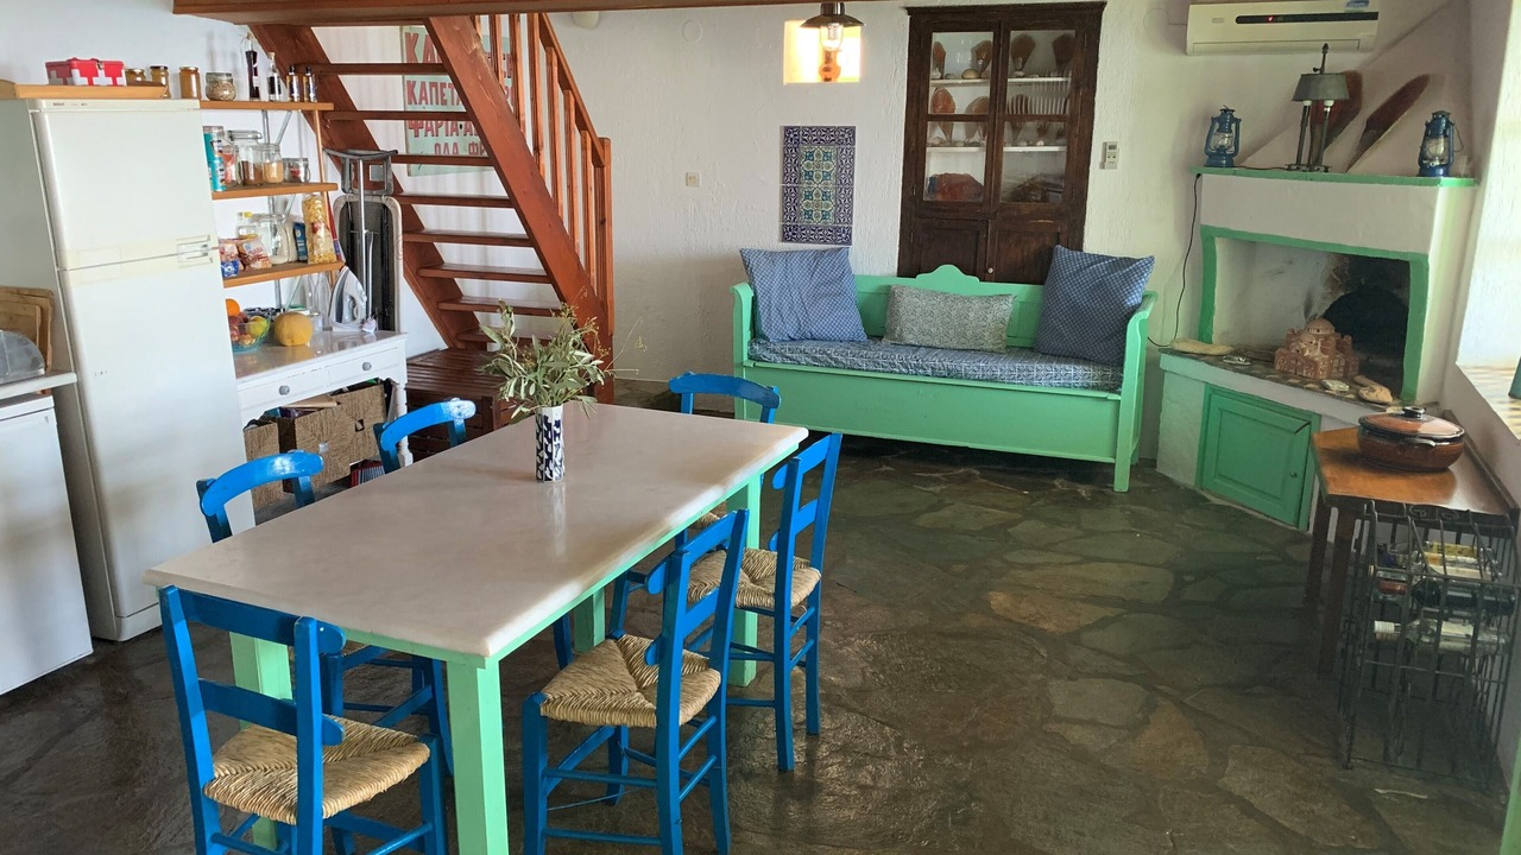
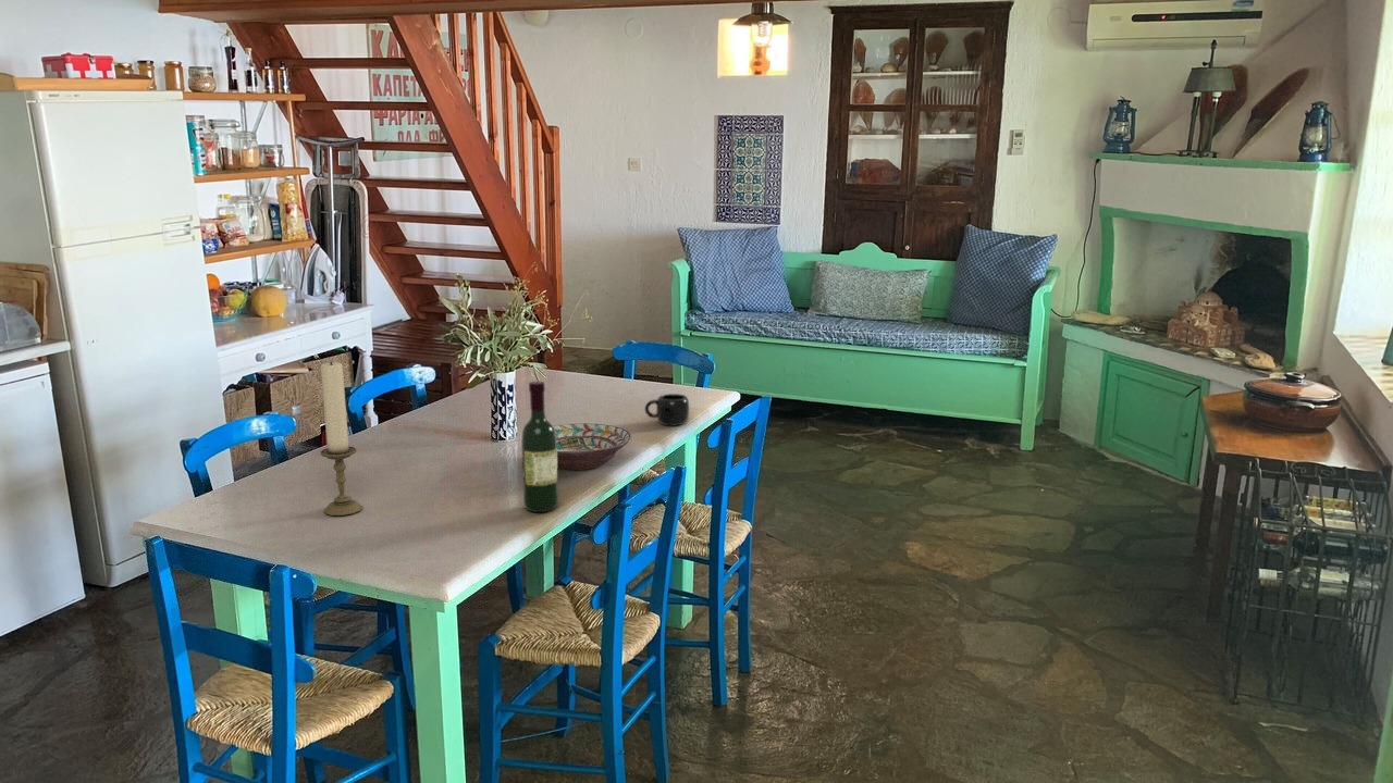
+ candle holder [319,361,363,517]
+ mug [644,393,690,426]
+ decorative bowl [553,422,632,471]
+ wine bottle [520,381,559,513]
